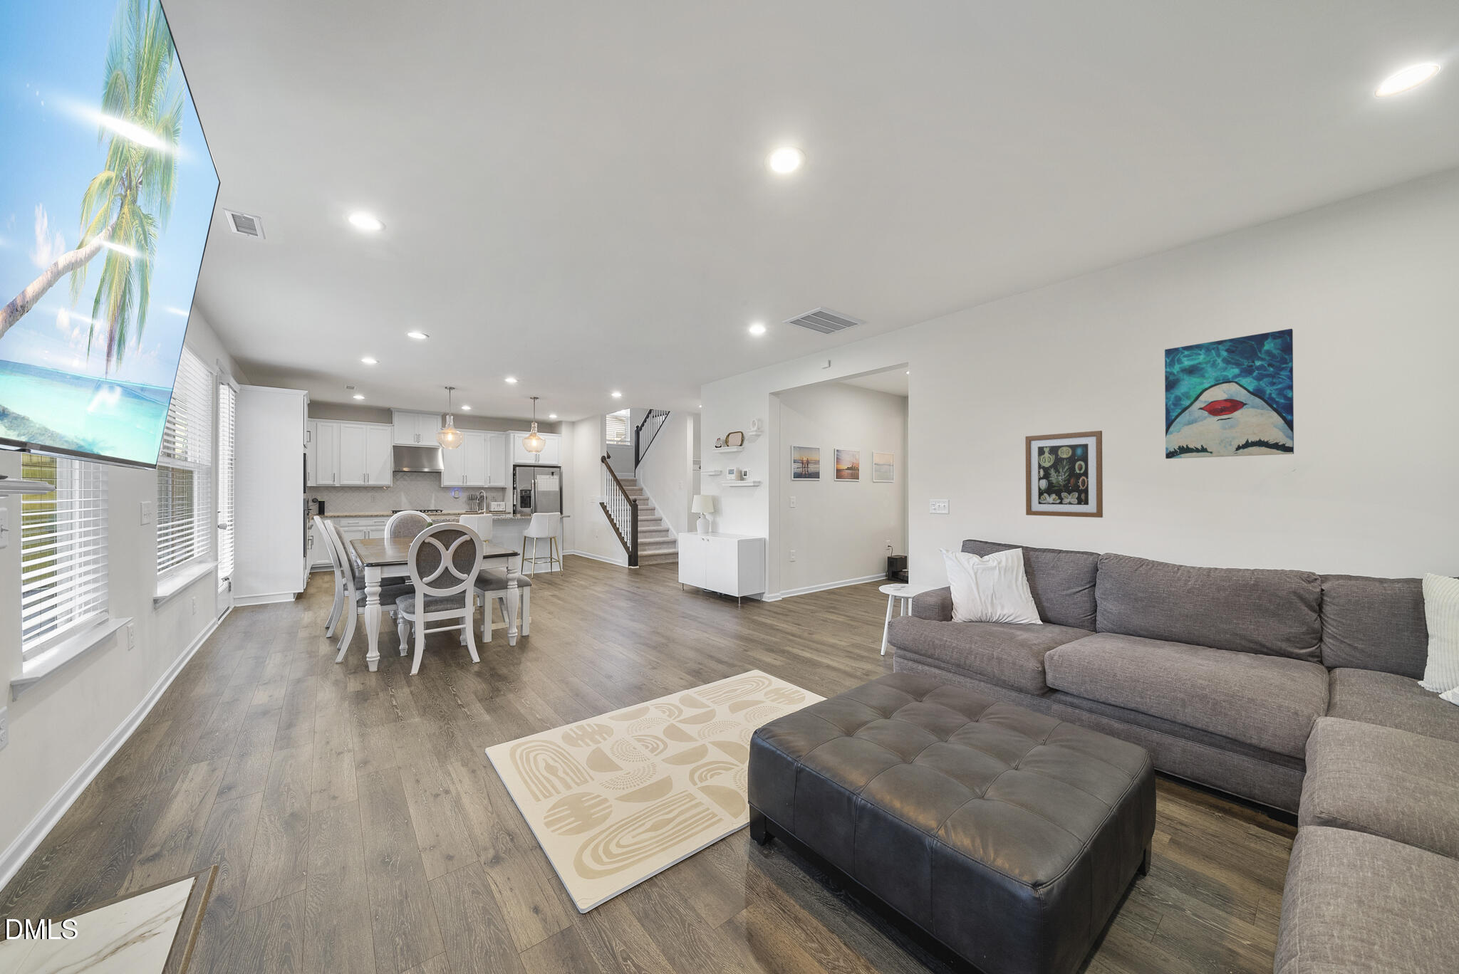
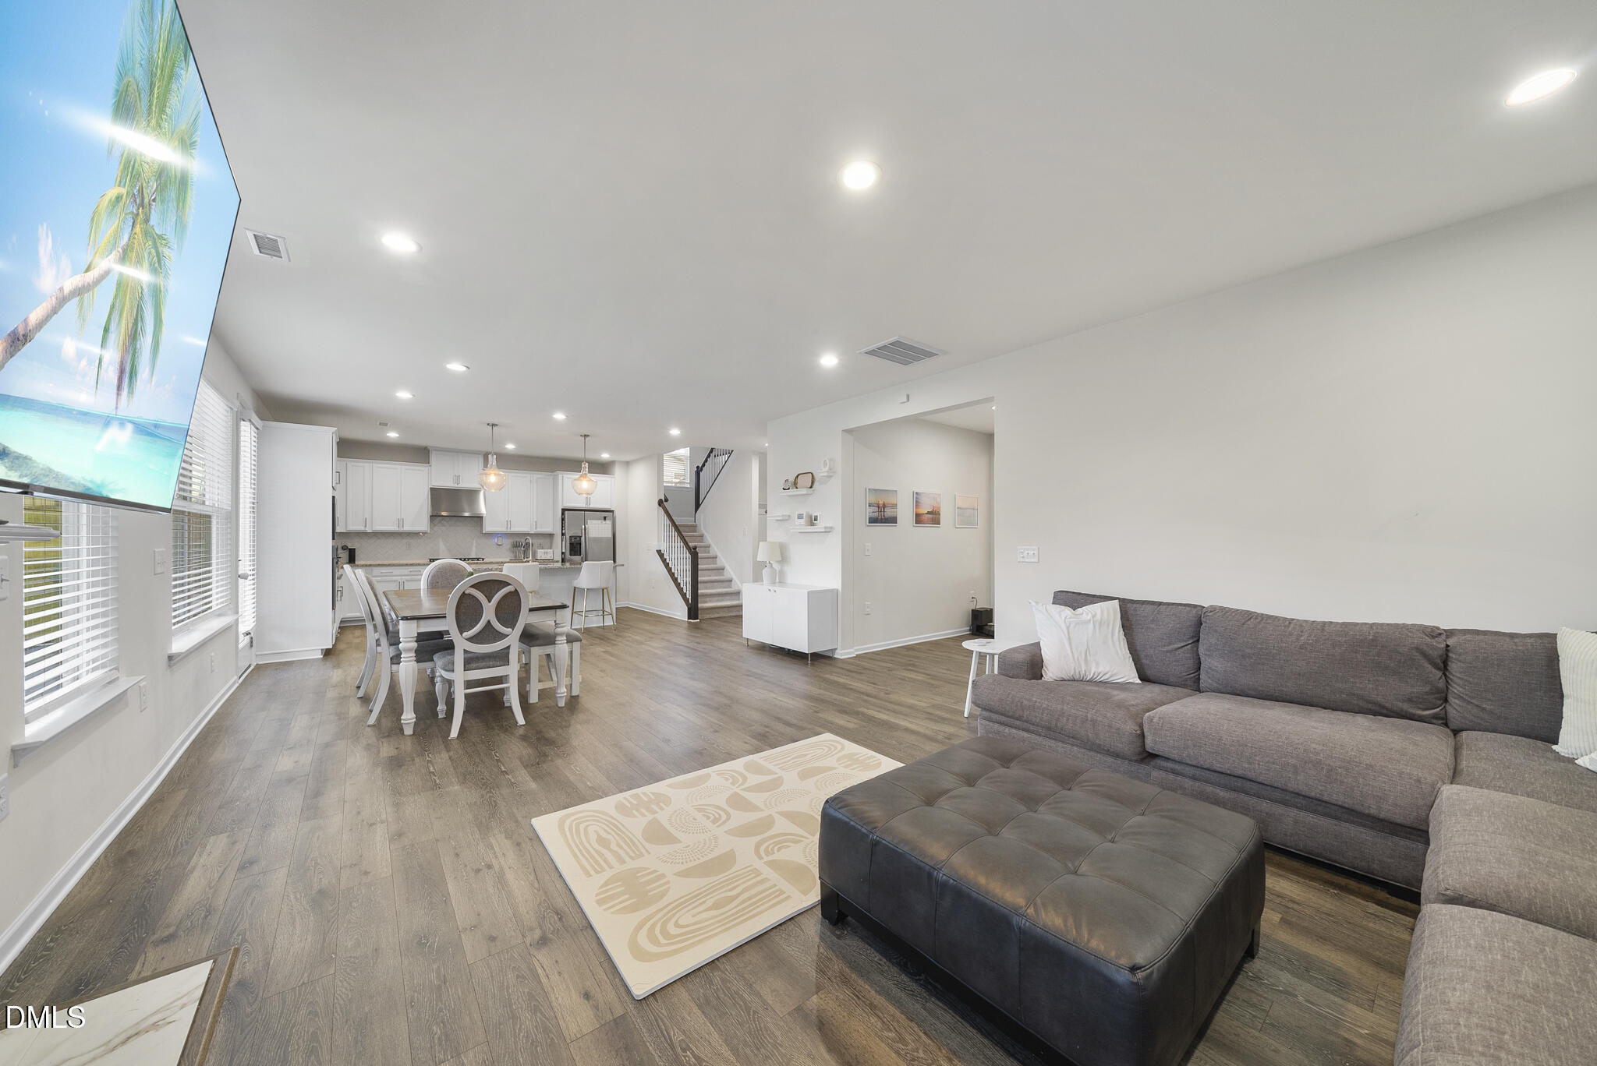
- wall art [1164,328,1295,459]
- wall art [1024,430,1103,519]
